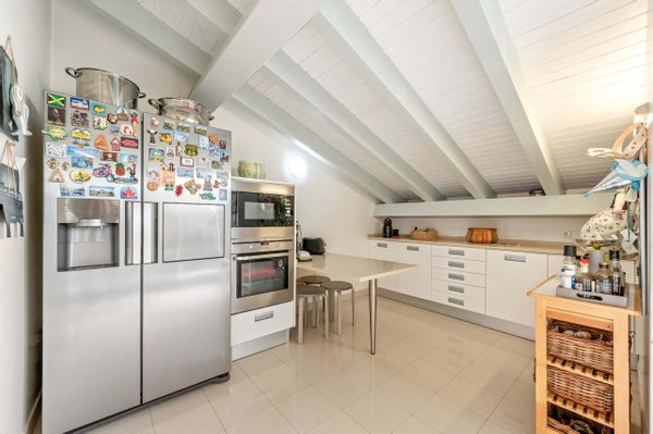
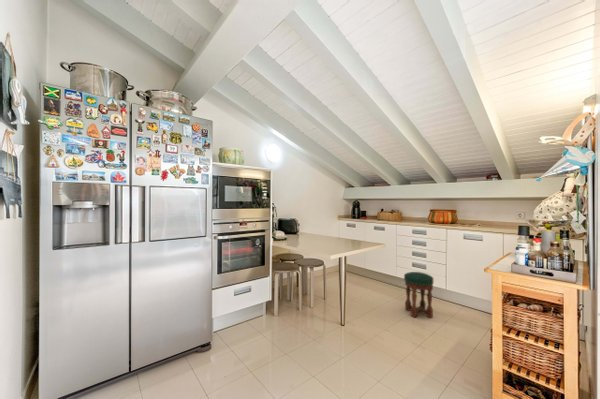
+ stool [403,271,434,319]
